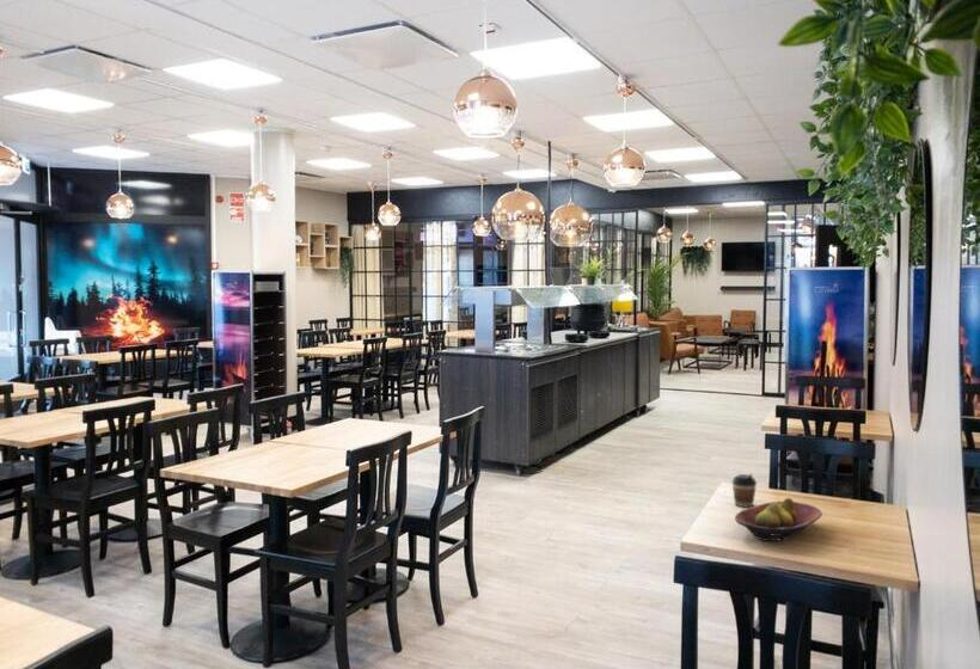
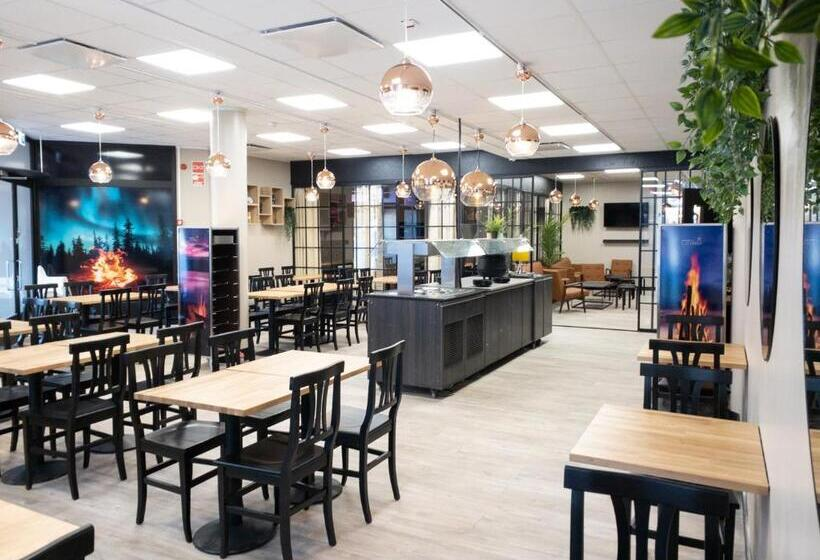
- coffee cup [730,473,758,508]
- fruit bowl [734,497,823,542]
